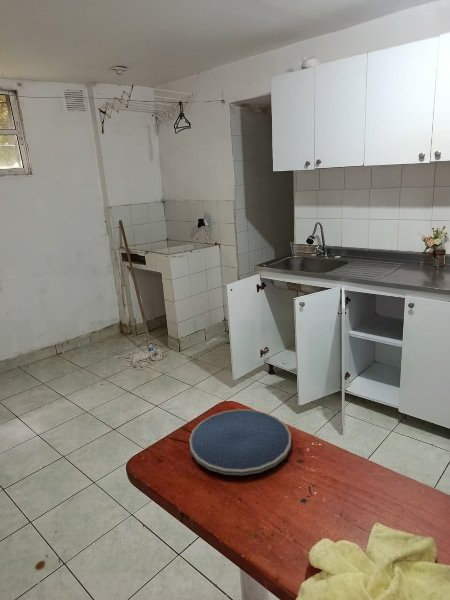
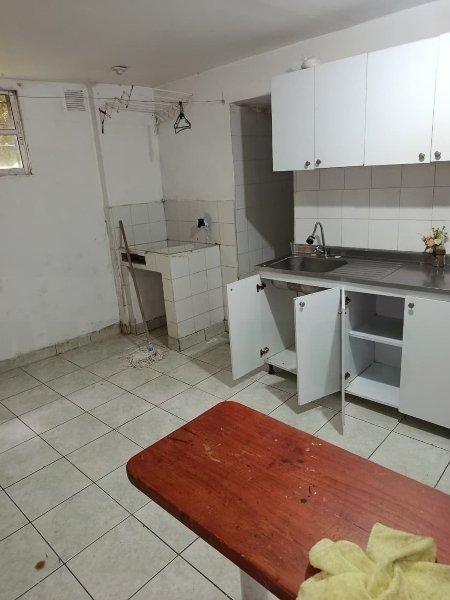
- plate [188,408,292,476]
